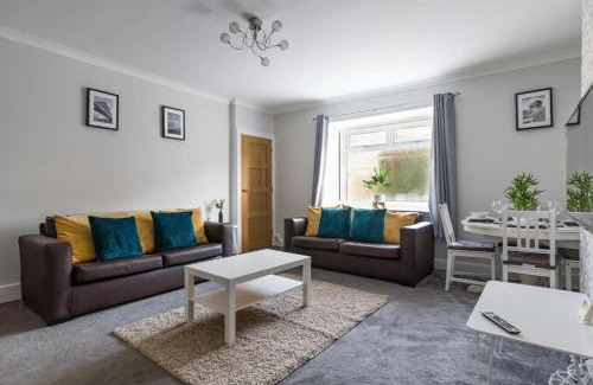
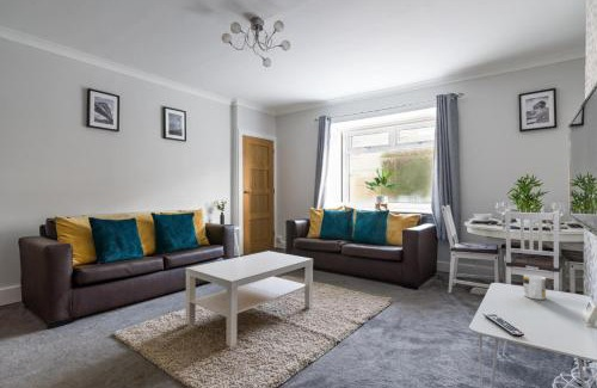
+ mug [523,273,547,301]
